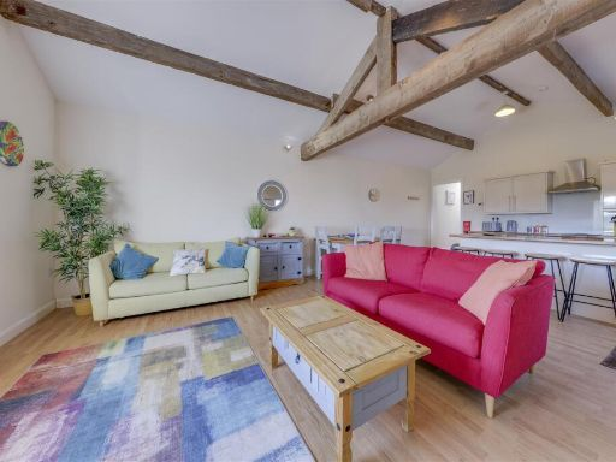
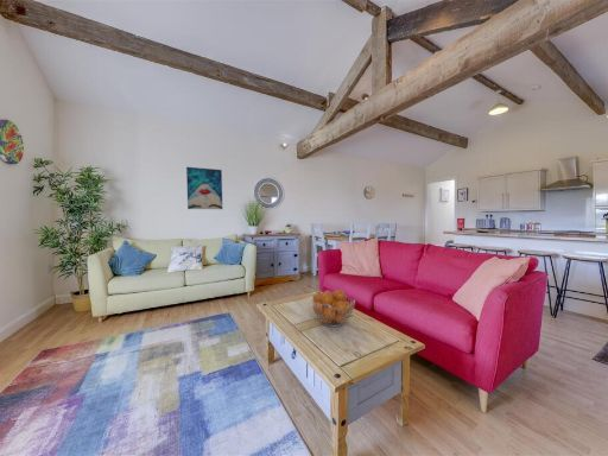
+ fruit basket [310,289,356,329]
+ wall art [185,166,223,210]
